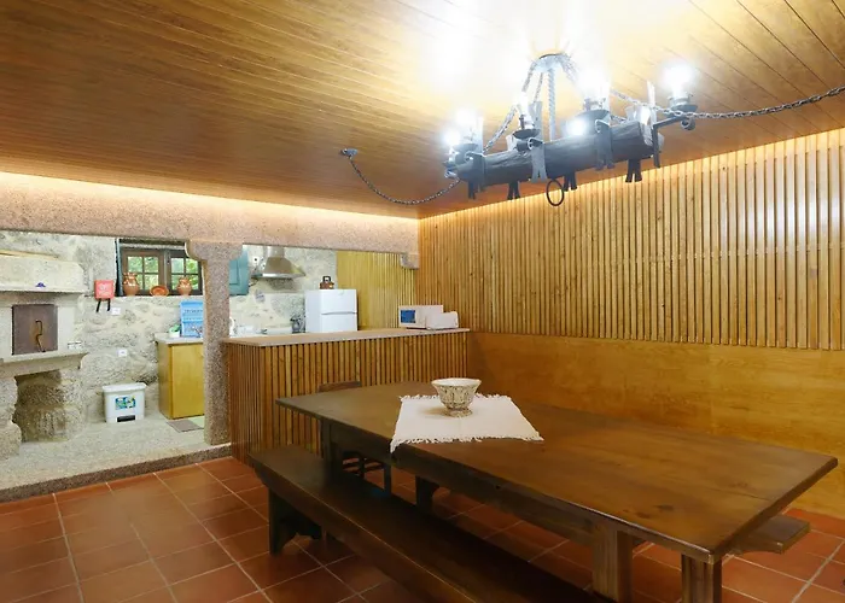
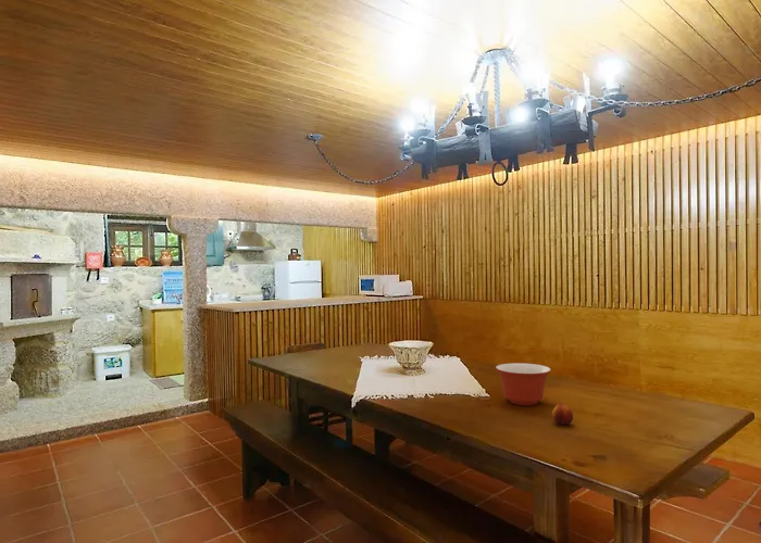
+ fruit [551,402,574,426]
+ mixing bowl [495,362,552,406]
